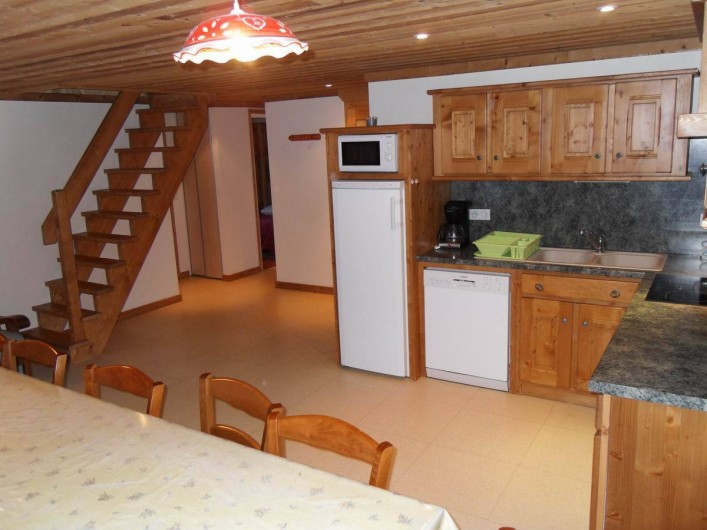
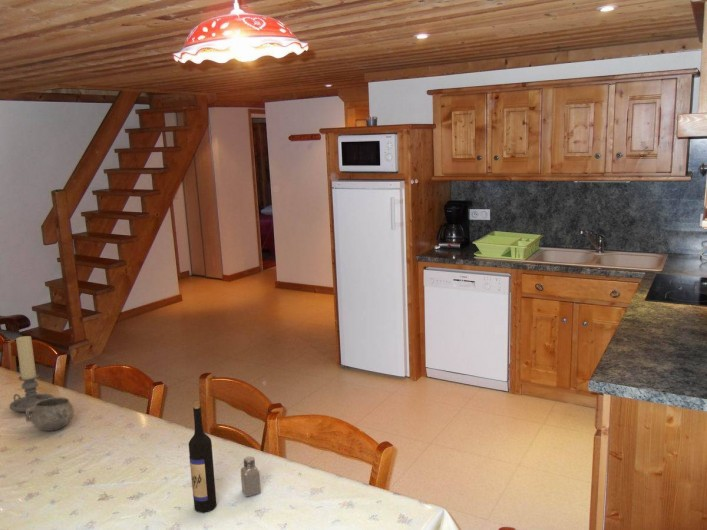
+ candle holder [8,335,55,413]
+ saltshaker [240,456,262,498]
+ wine bottle [188,399,218,513]
+ decorative bowl [25,396,75,432]
